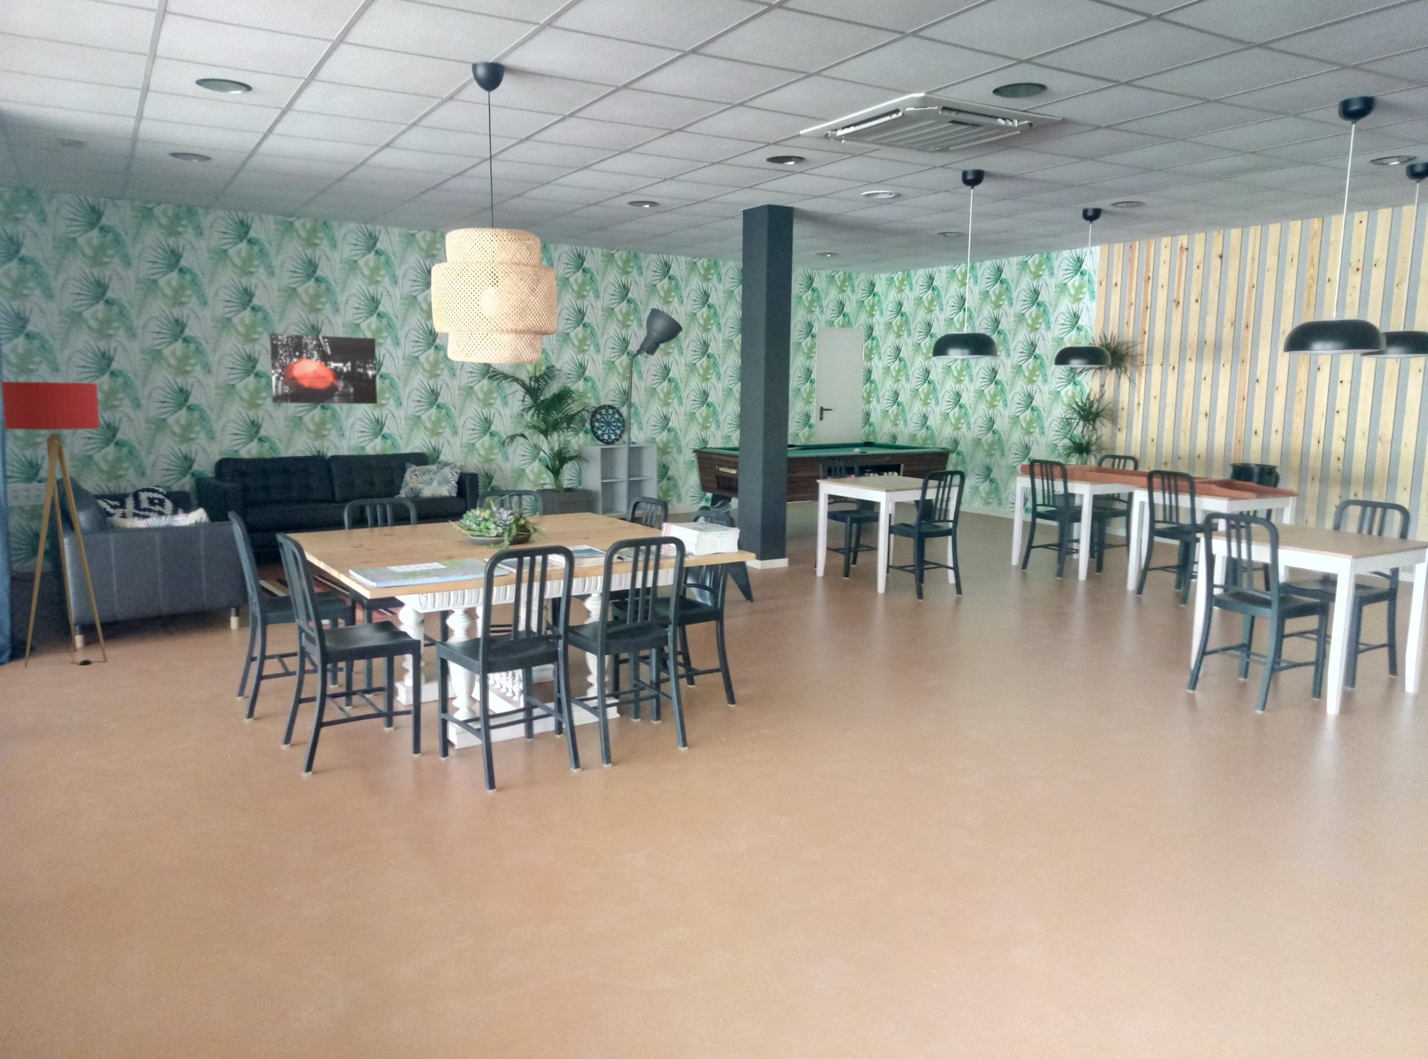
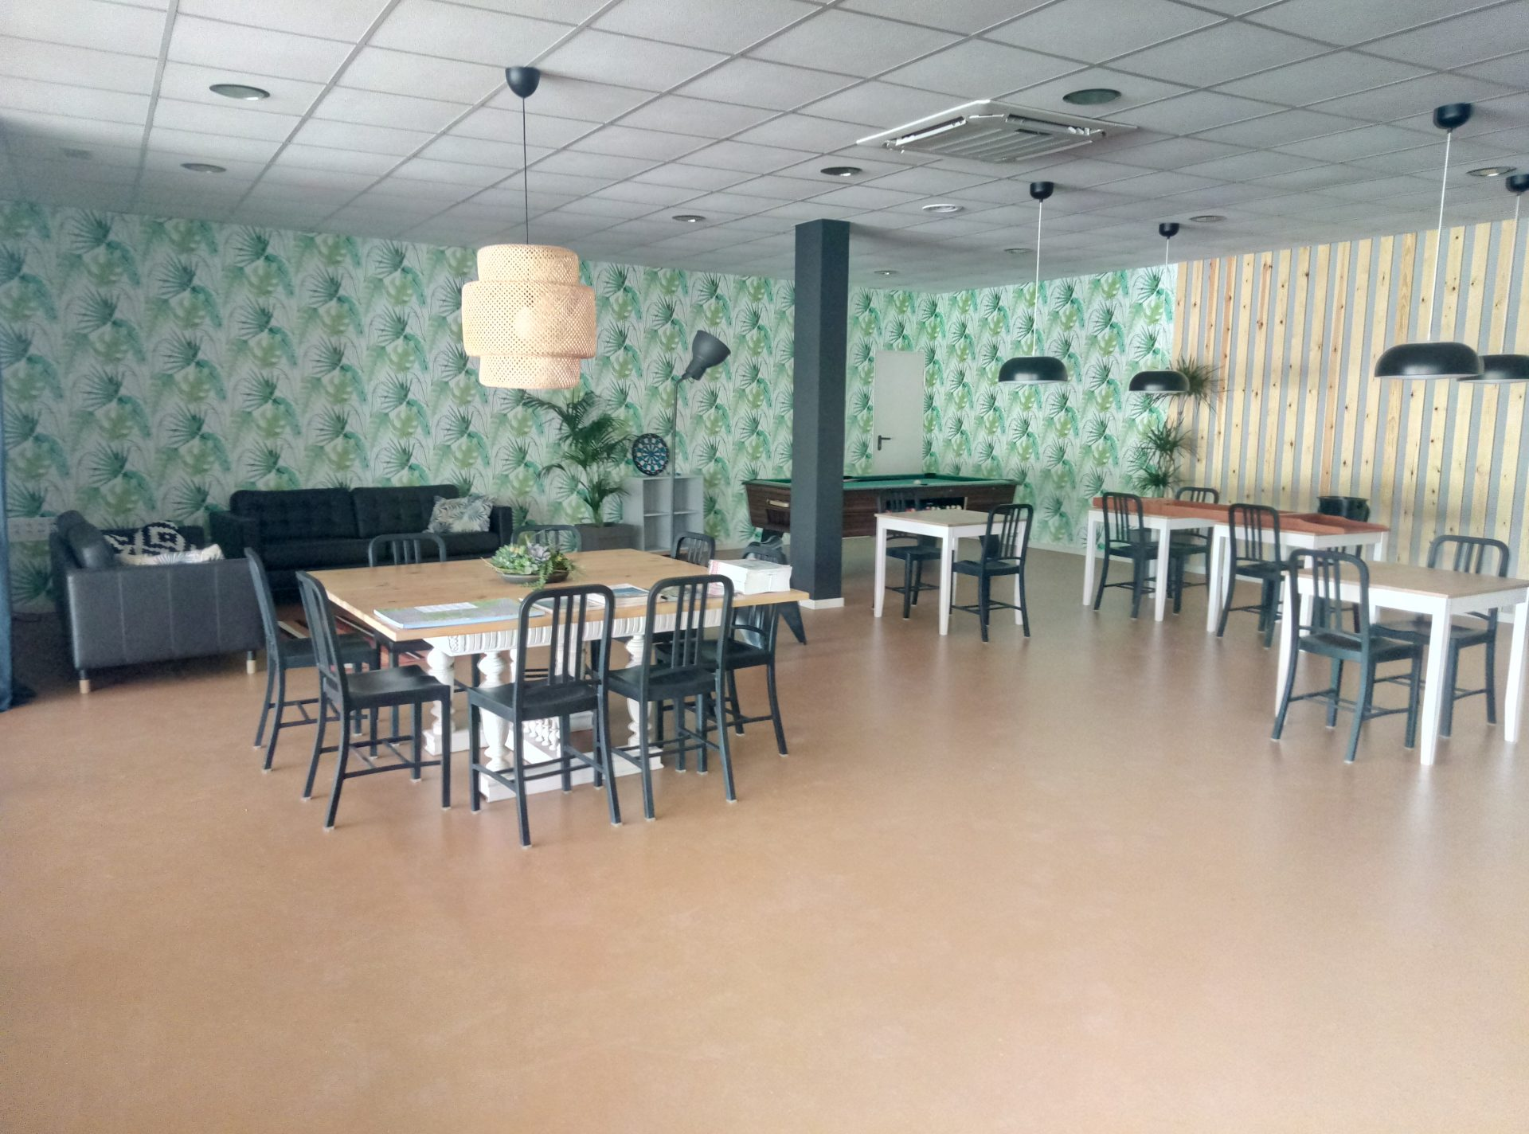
- floor lamp [1,380,108,669]
- wall art [269,334,378,405]
